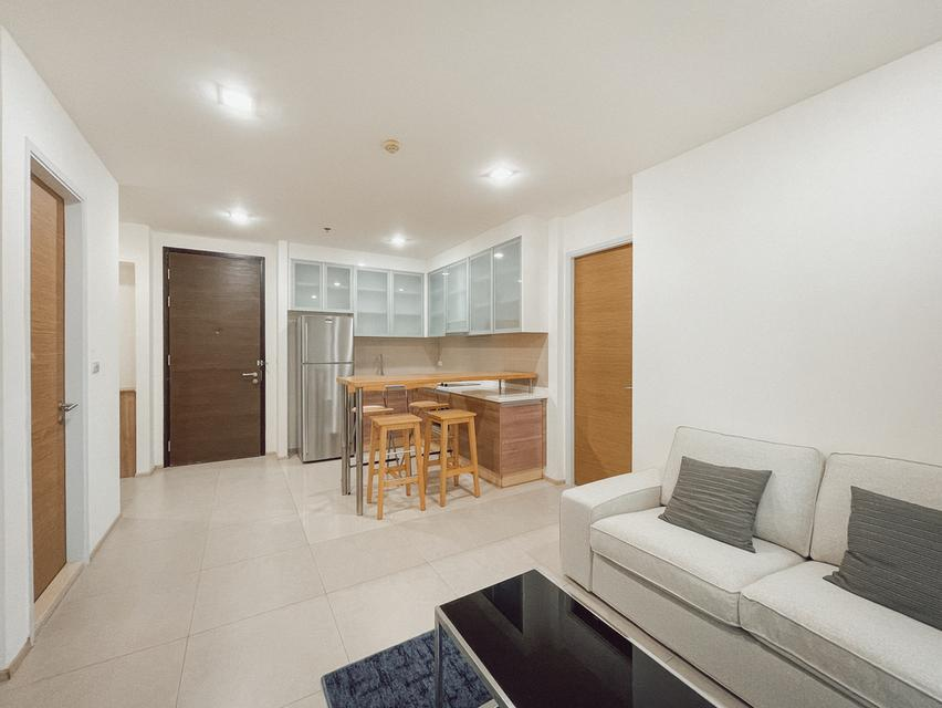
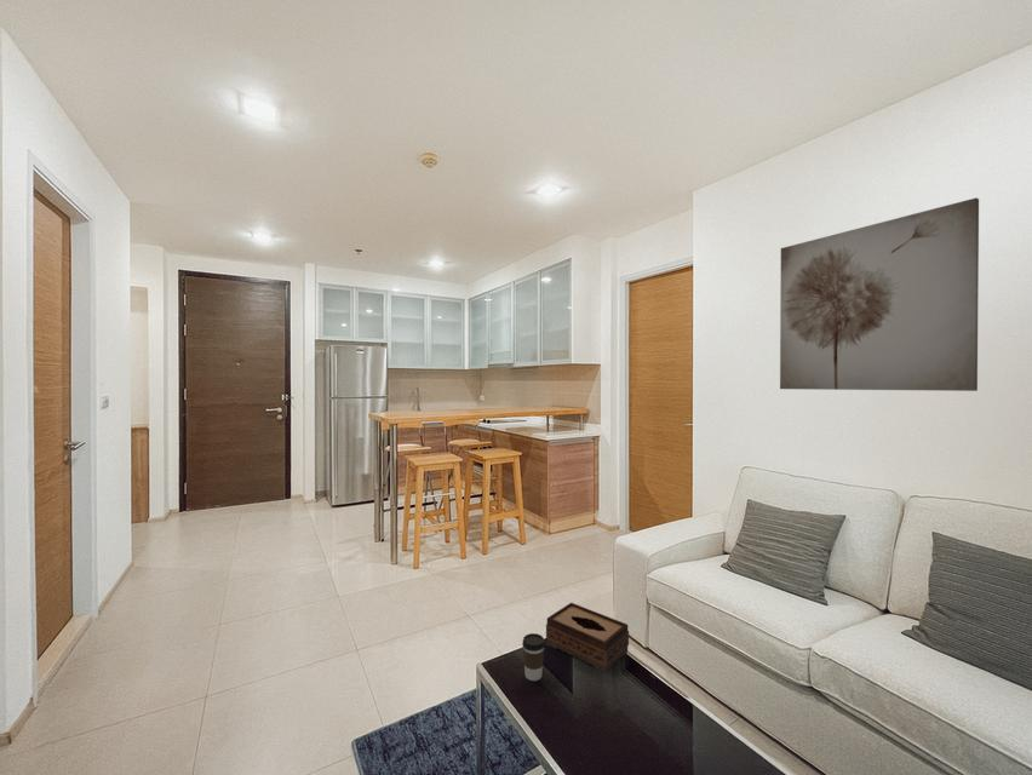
+ coffee cup [521,632,546,682]
+ wall art [779,196,980,392]
+ tissue box [545,602,630,673]
